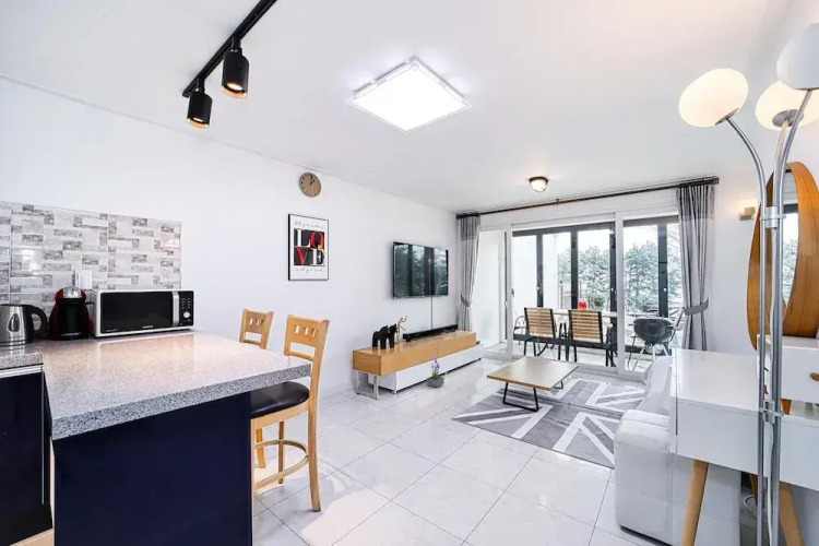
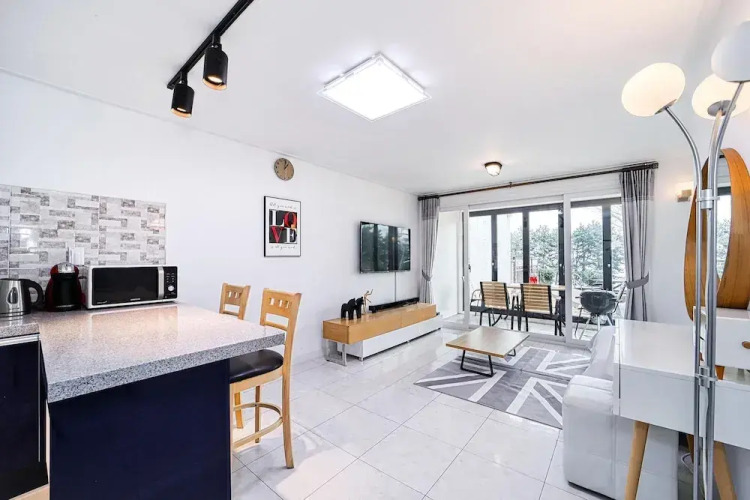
- potted plant [426,356,446,389]
